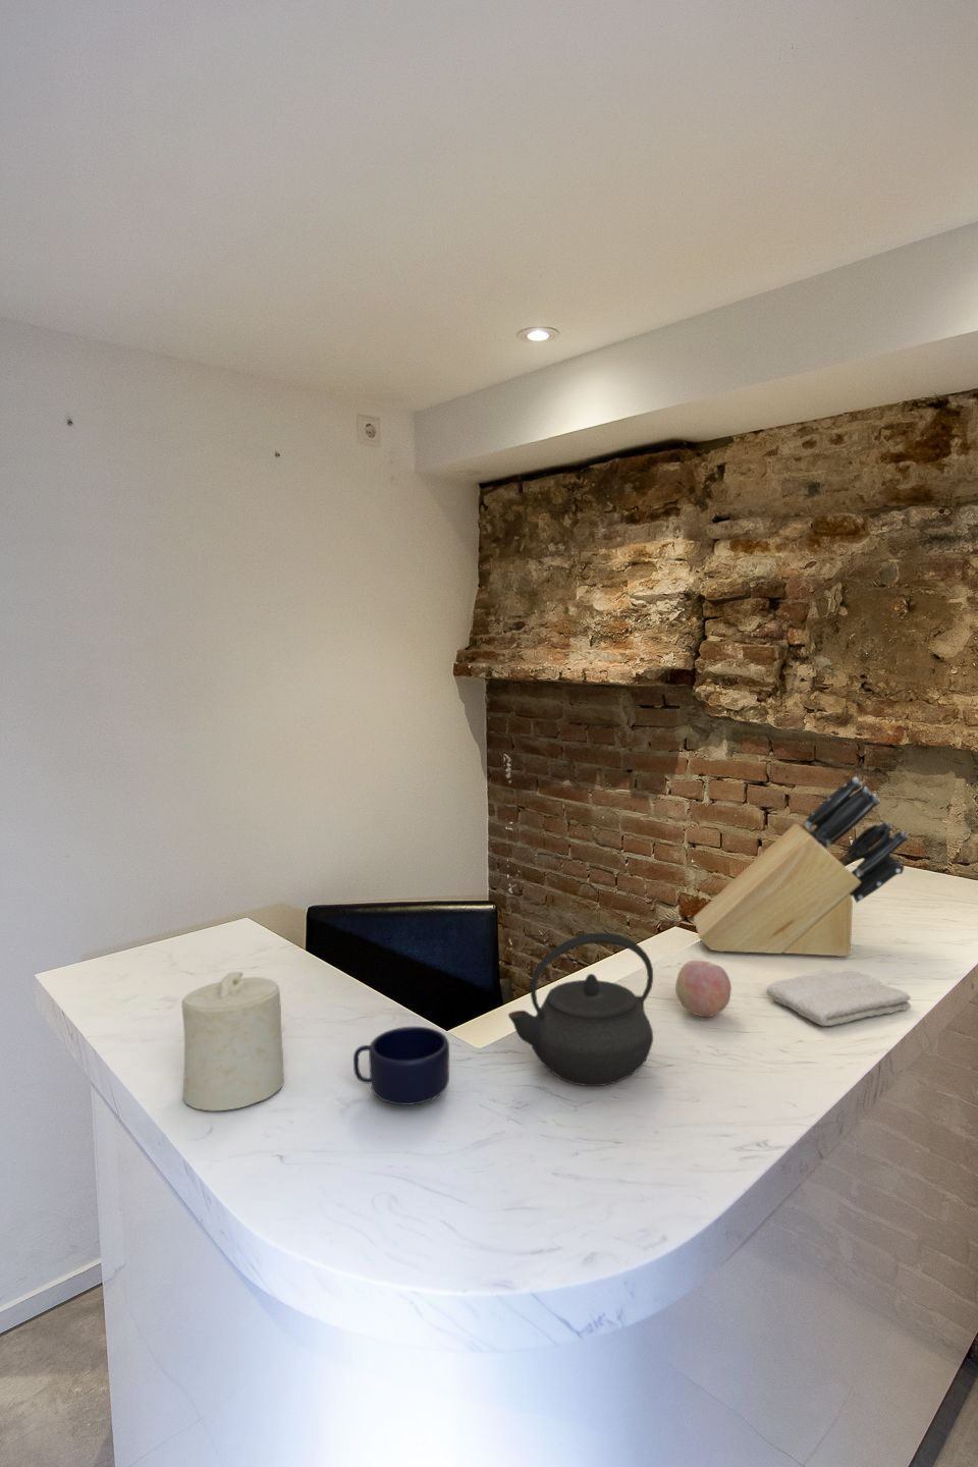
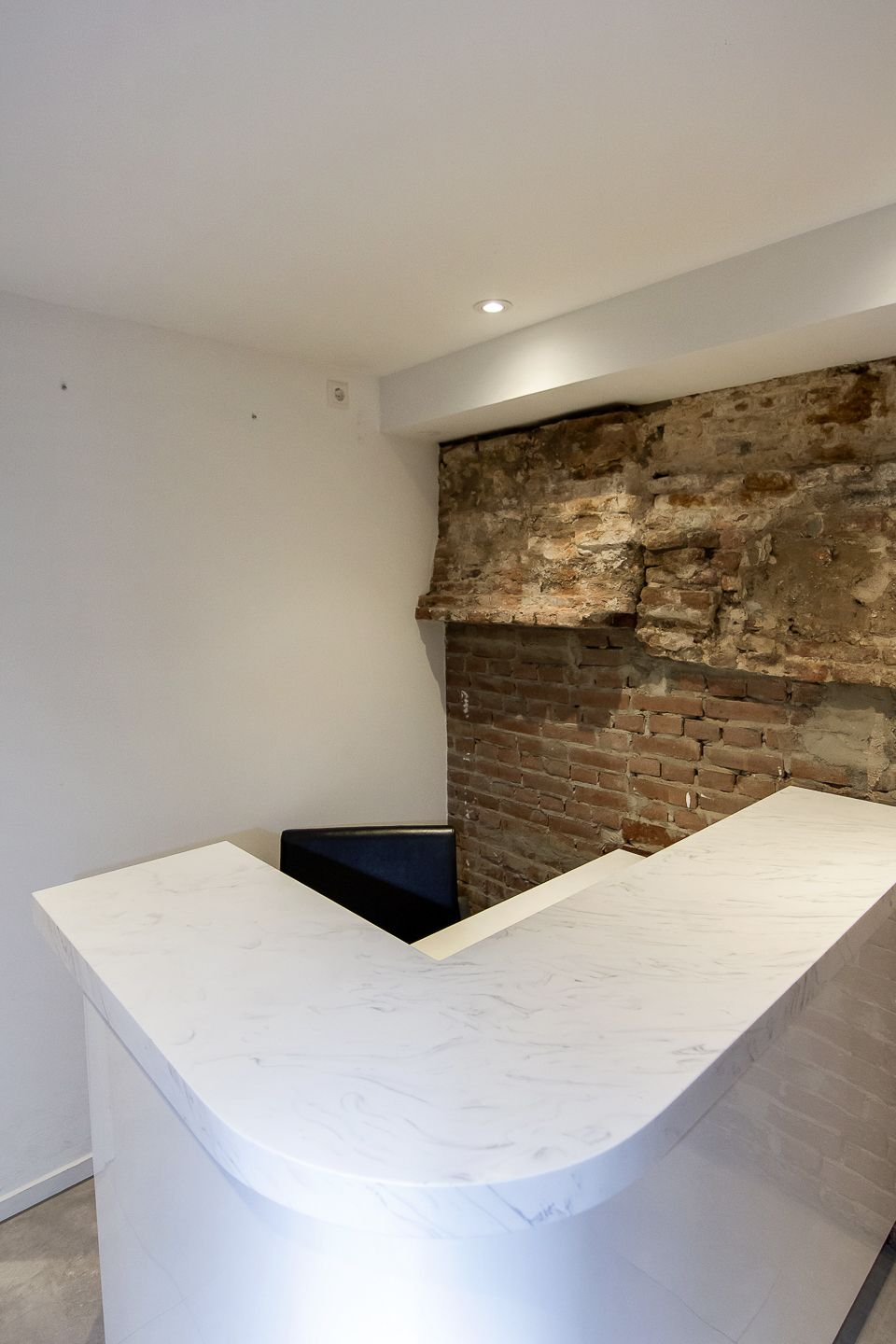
- knife block [693,776,909,957]
- mug [353,1026,451,1107]
- washcloth [765,969,911,1027]
- fruit [675,959,732,1017]
- kettle [508,932,654,1087]
- candle [180,970,284,1111]
